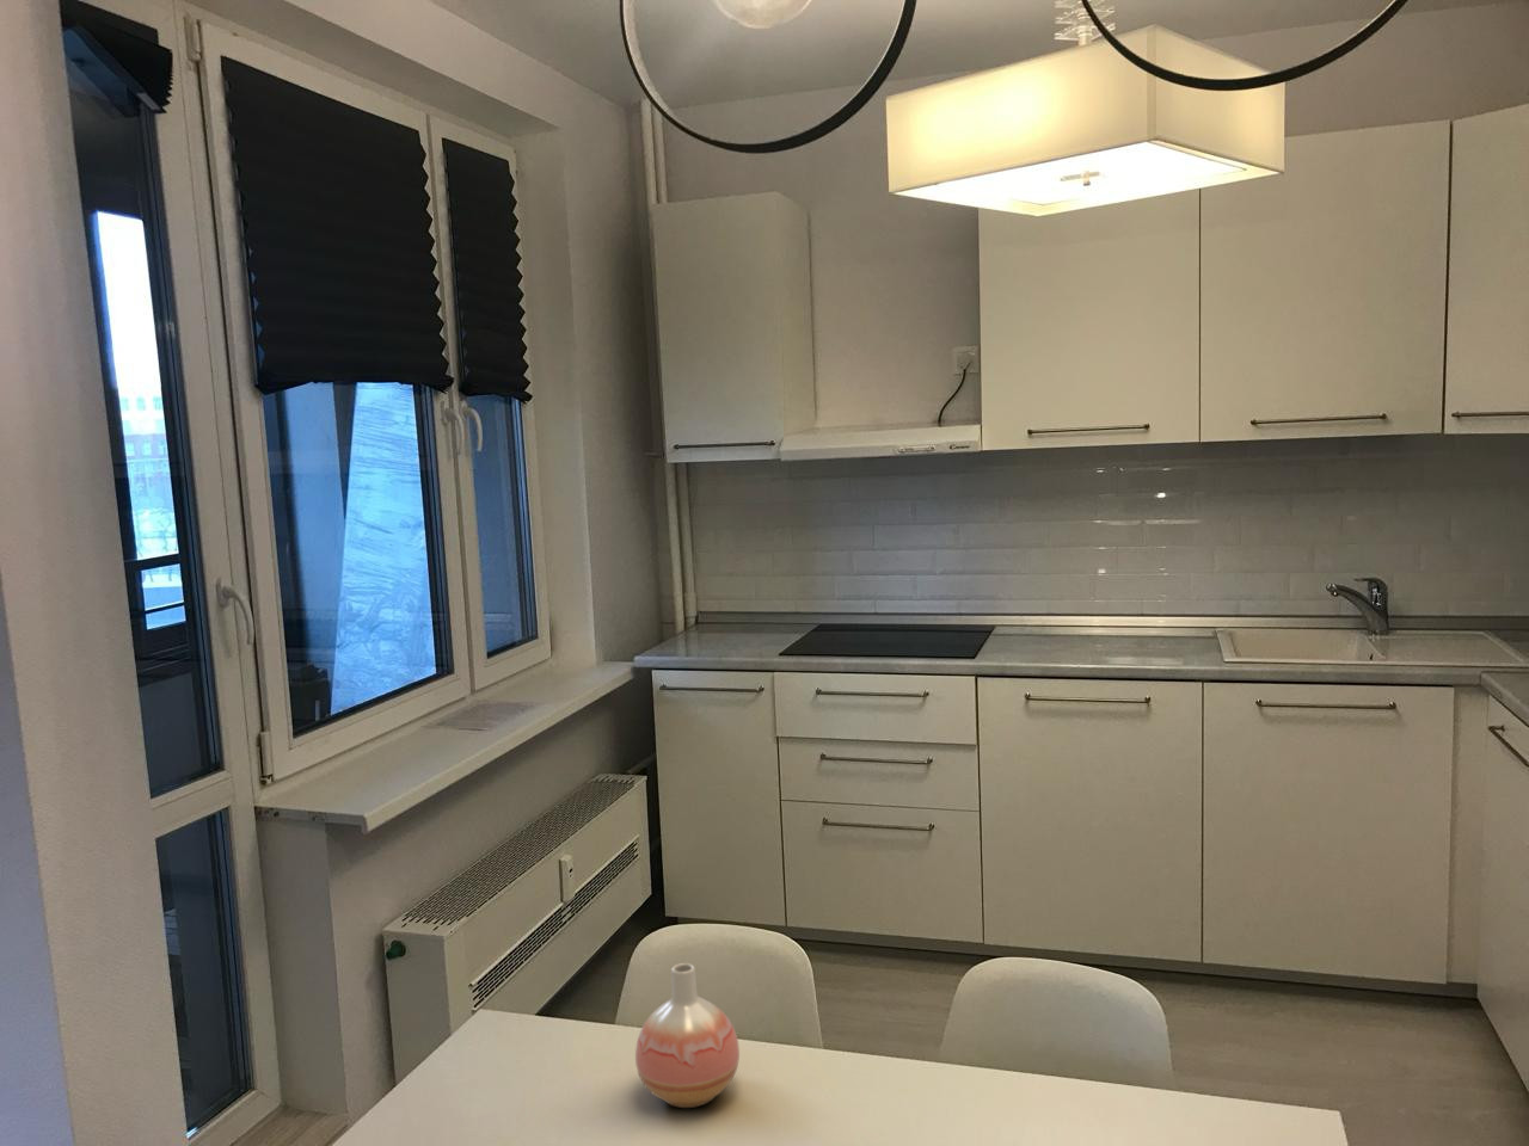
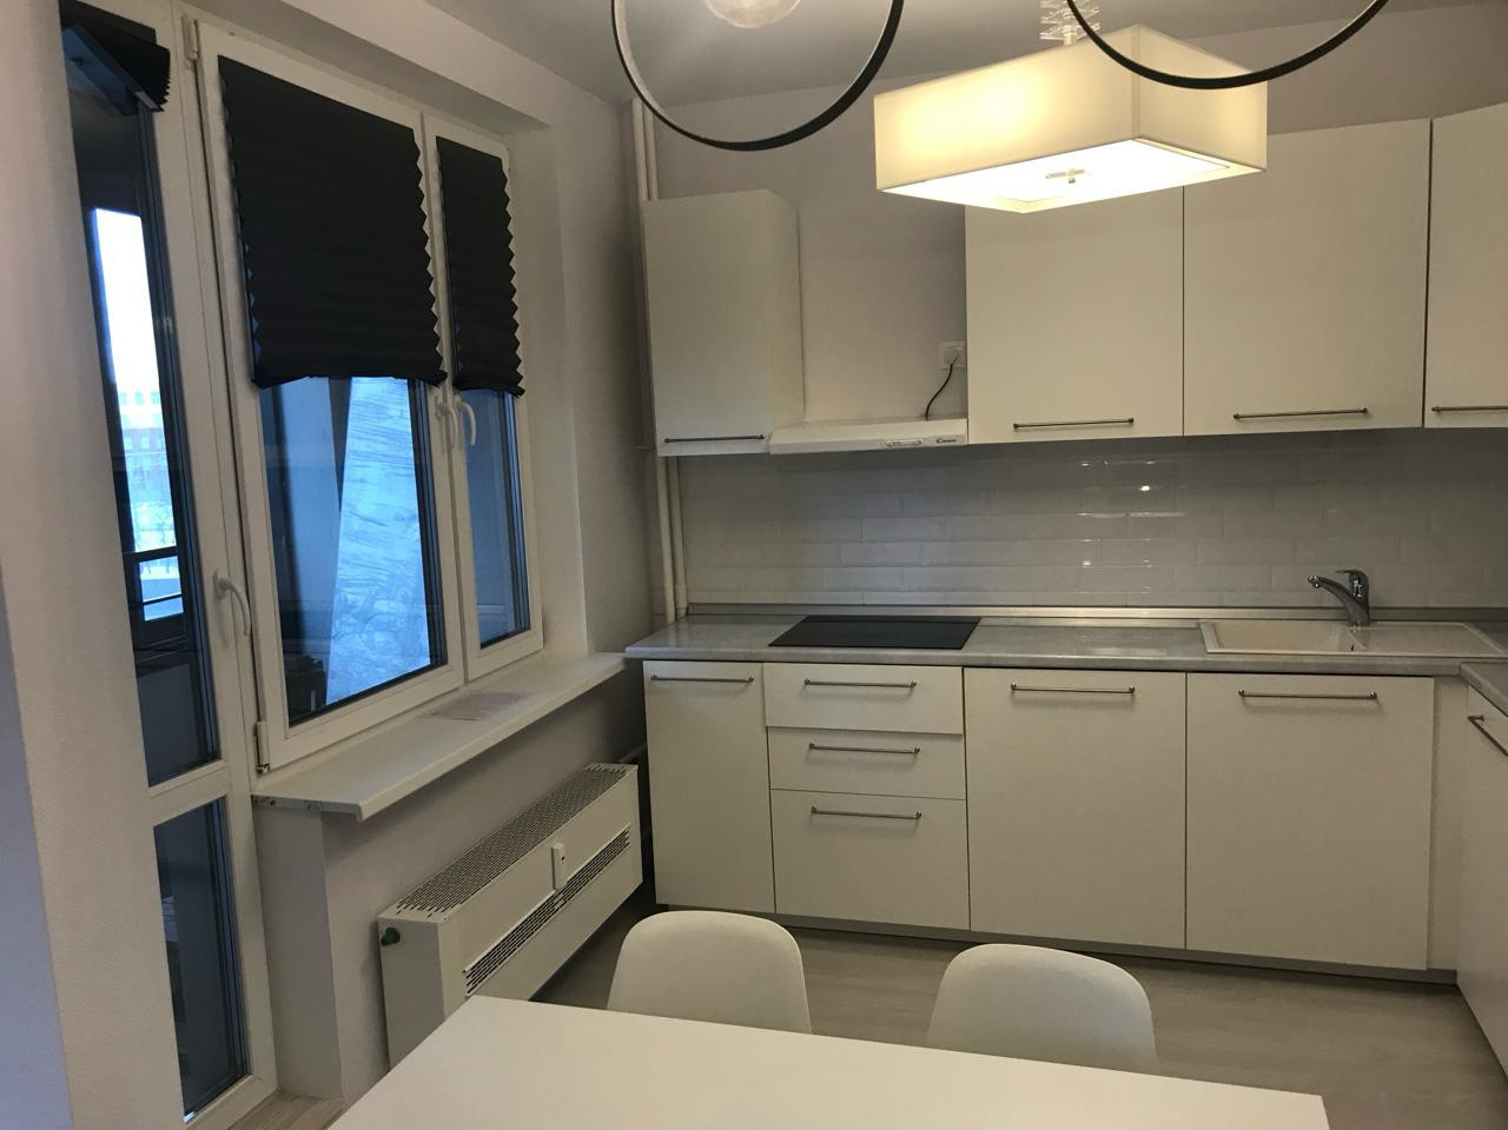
- vase [634,962,740,1109]
